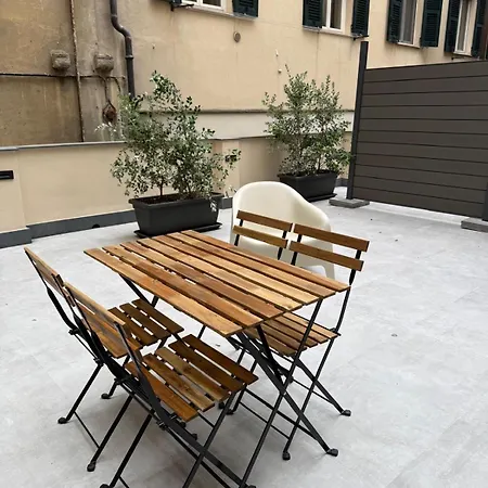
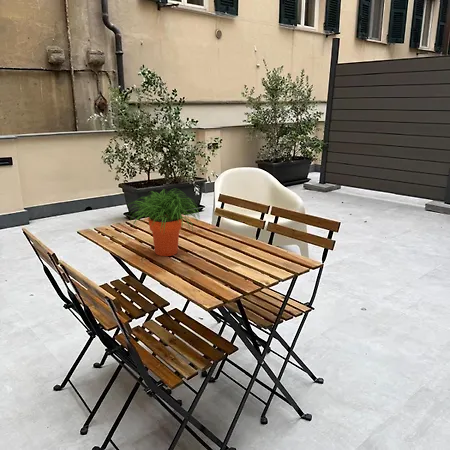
+ potted plant [125,188,201,257]
